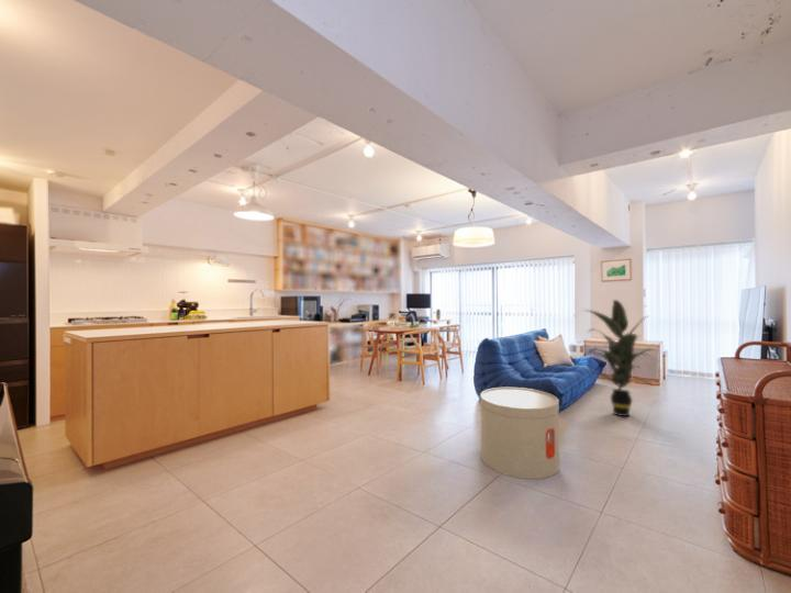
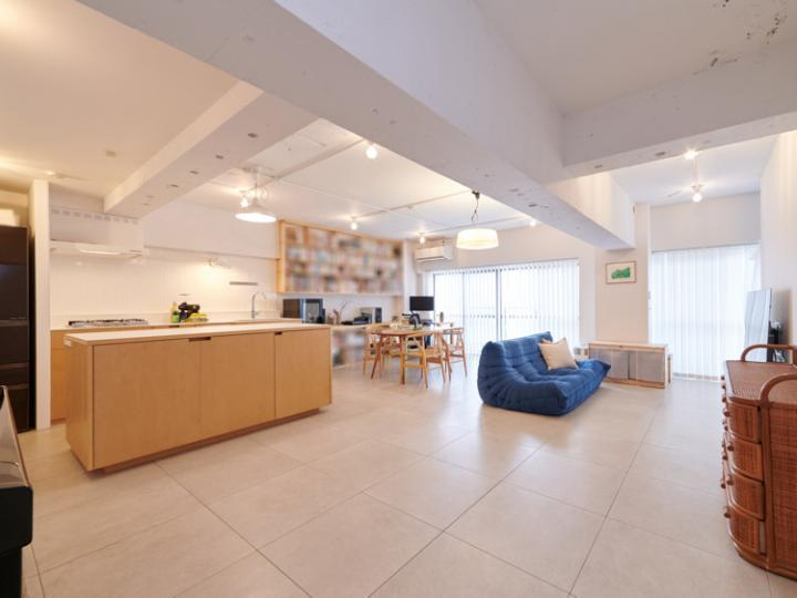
- side table [479,387,560,480]
- indoor plant [579,299,659,417]
